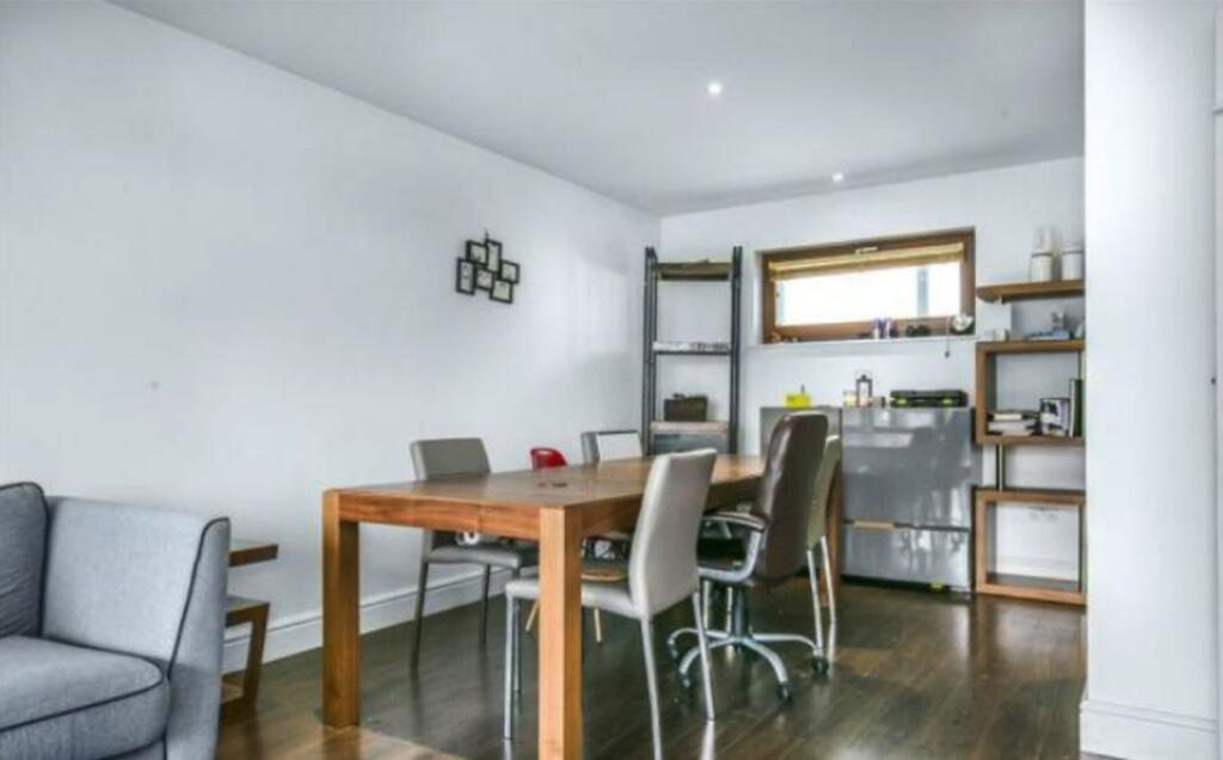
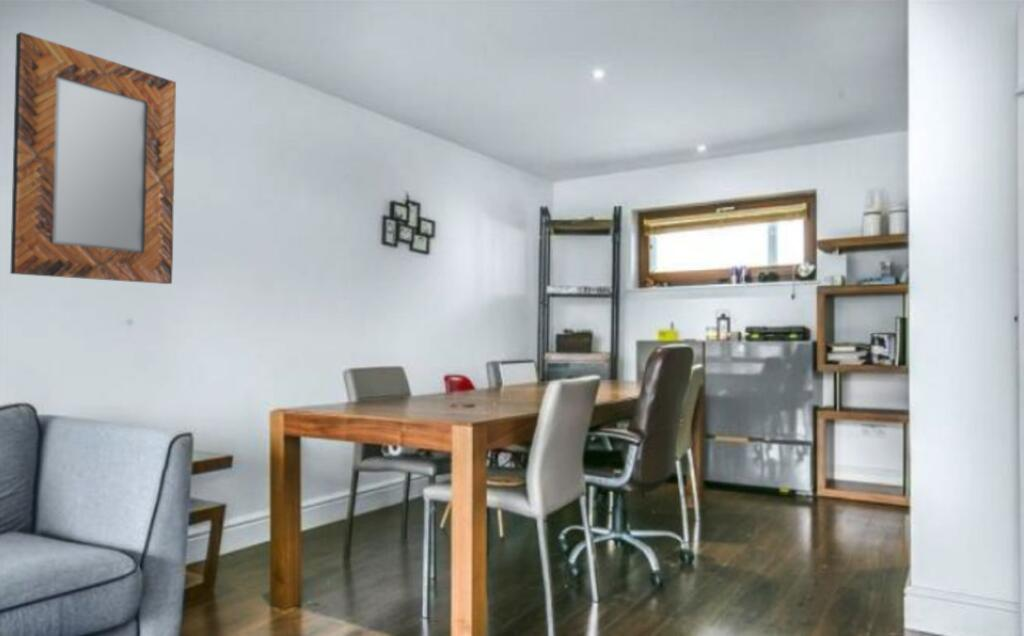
+ home mirror [9,31,177,285]
